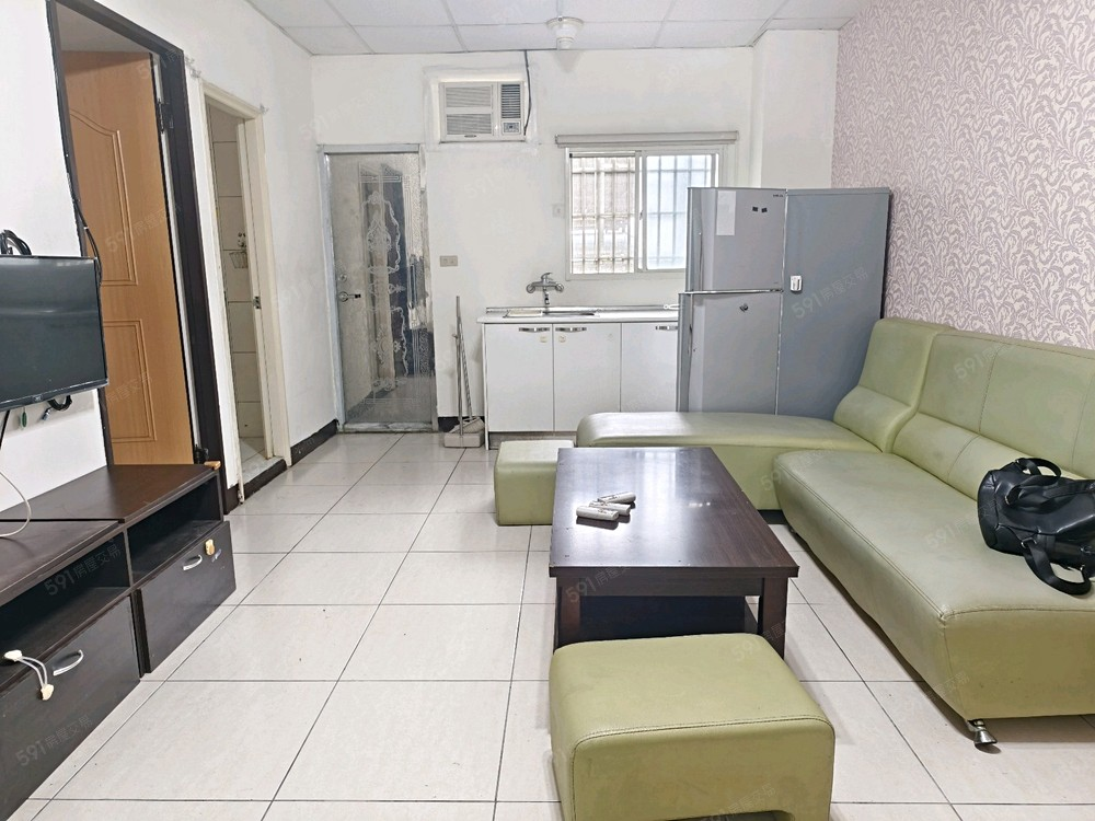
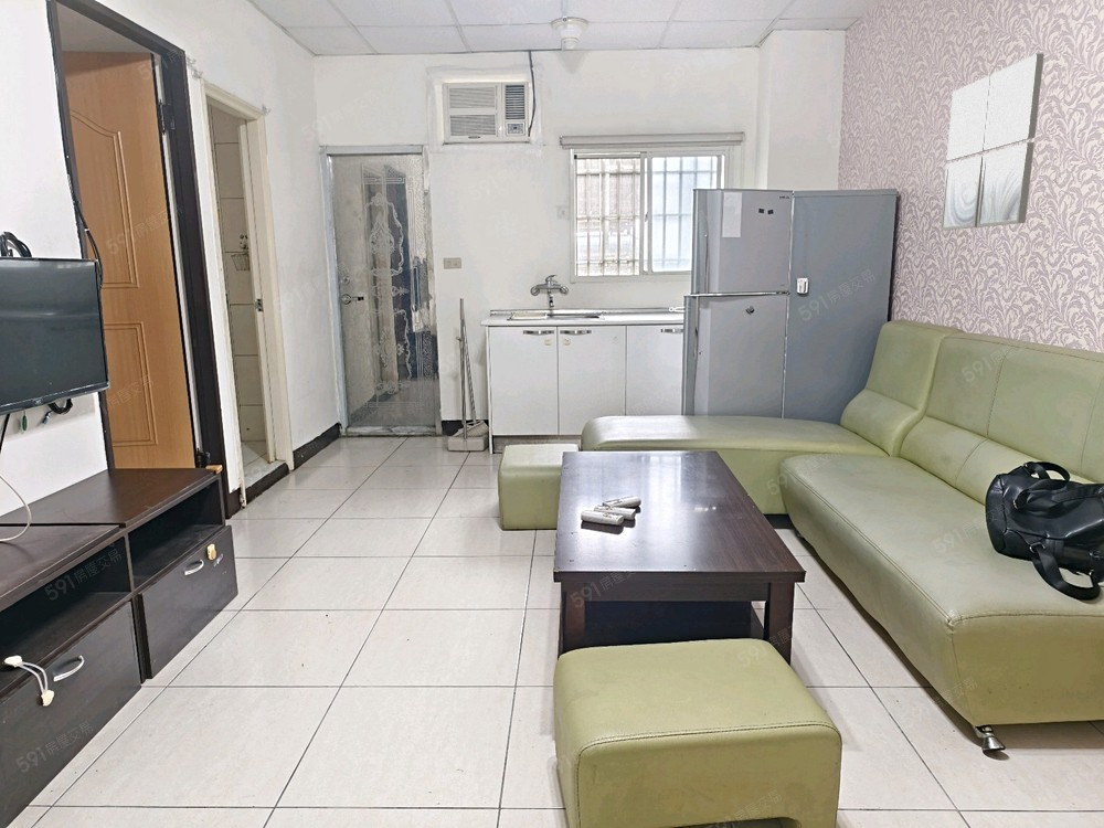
+ wall art [940,53,1045,232]
